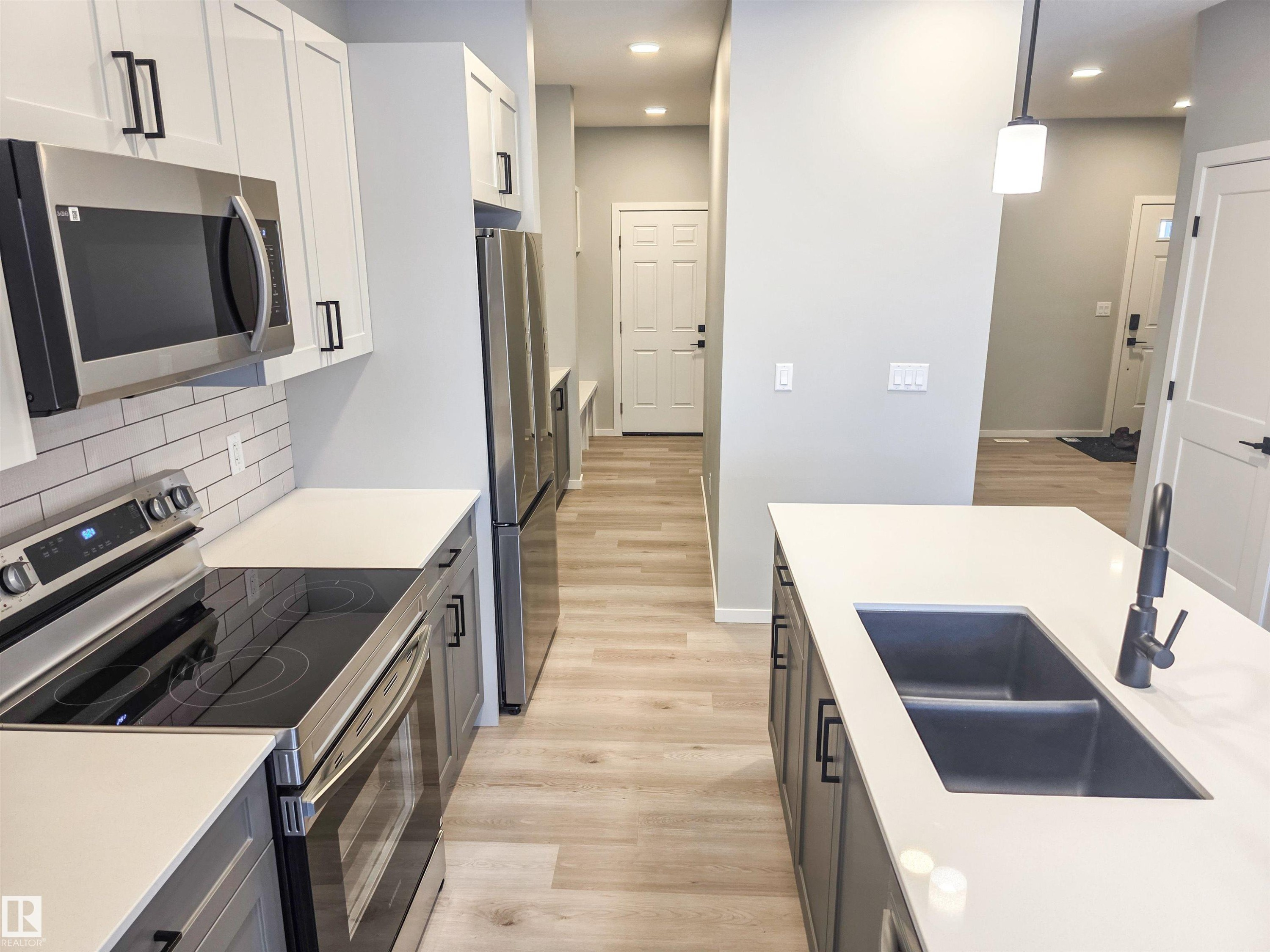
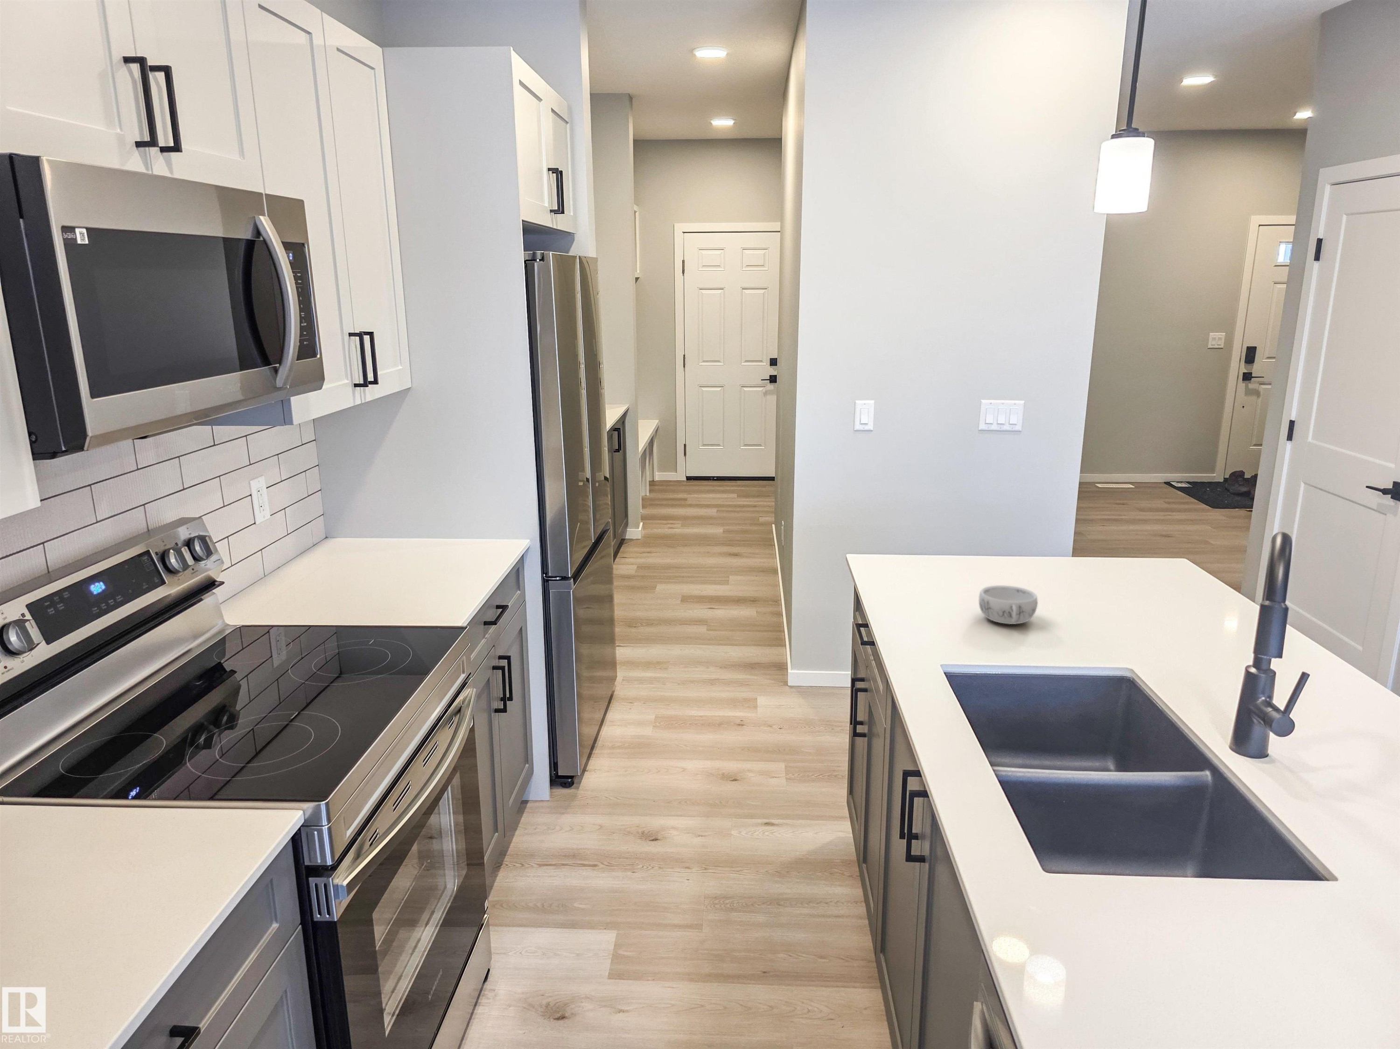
+ decorative bowl [978,585,1038,625]
